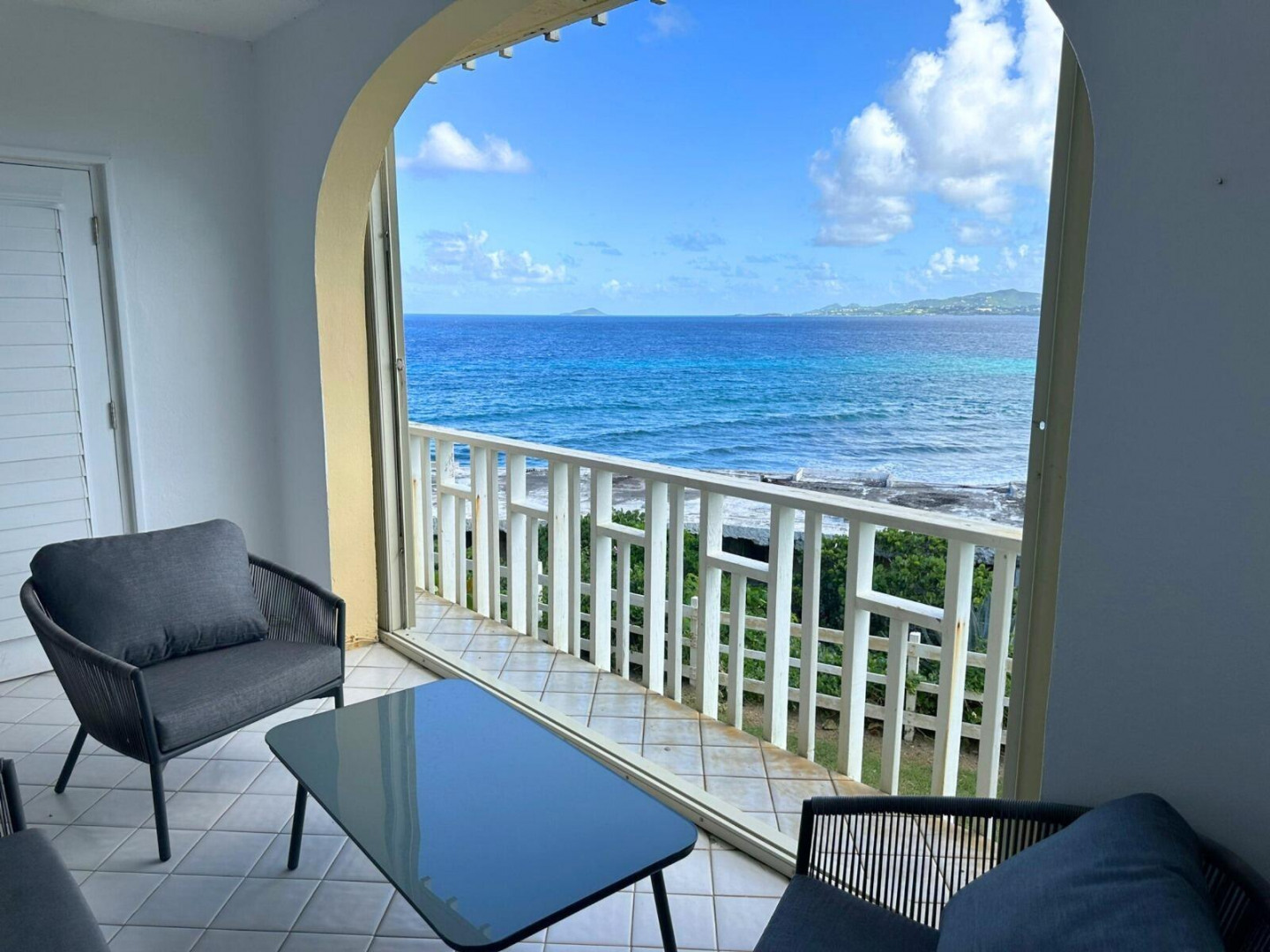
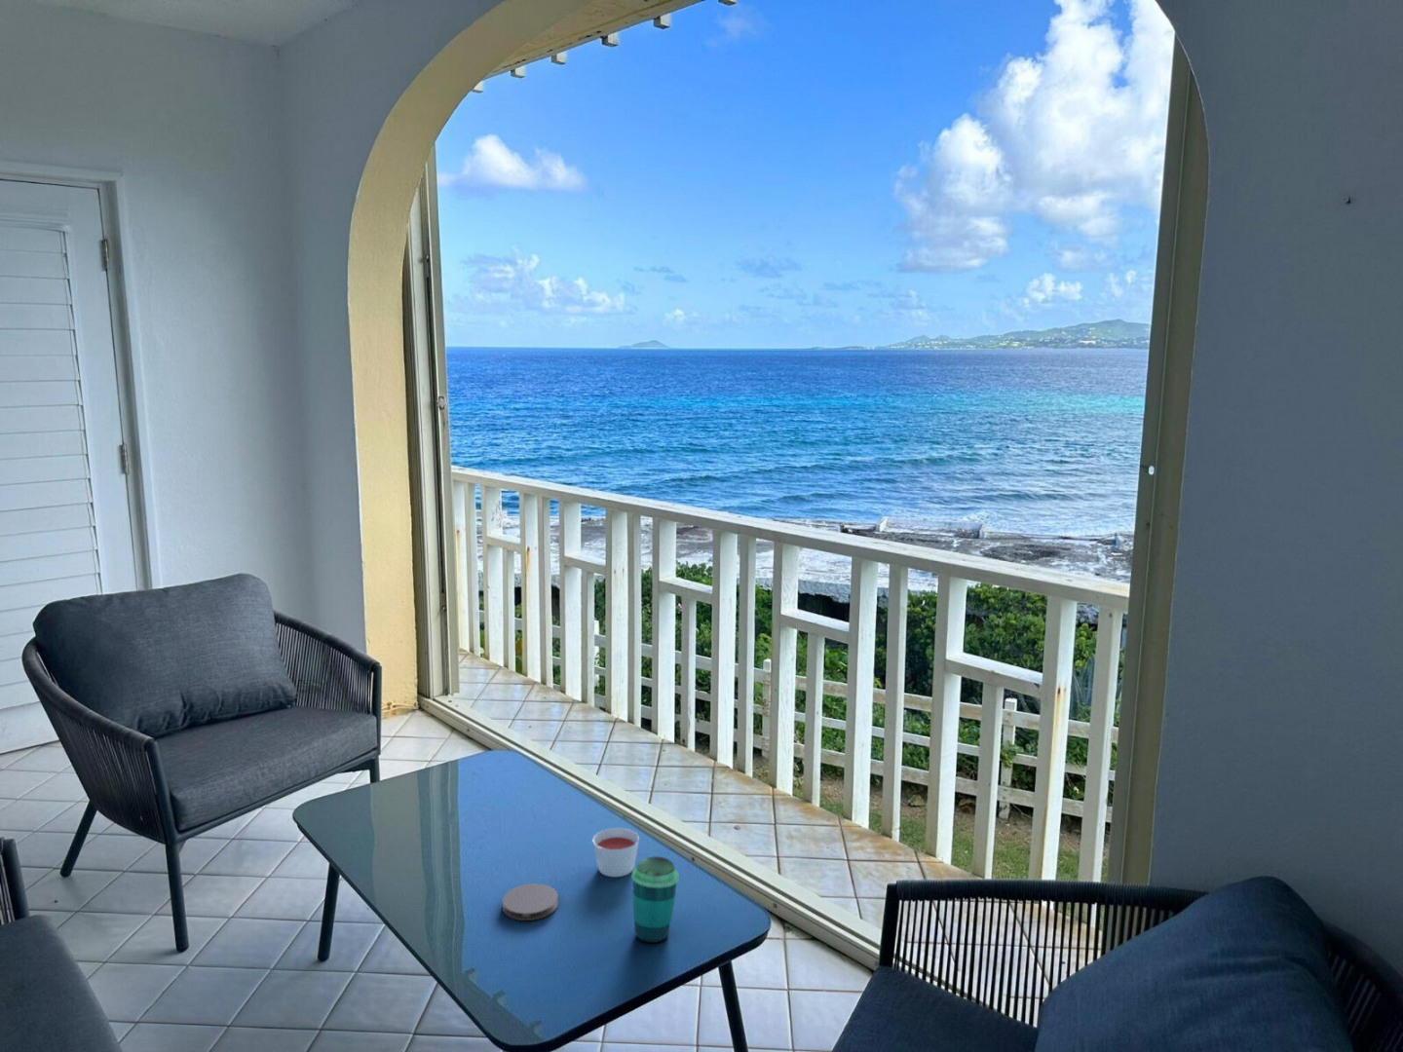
+ cup [631,855,681,944]
+ candle [591,827,640,877]
+ coaster [502,883,559,922]
